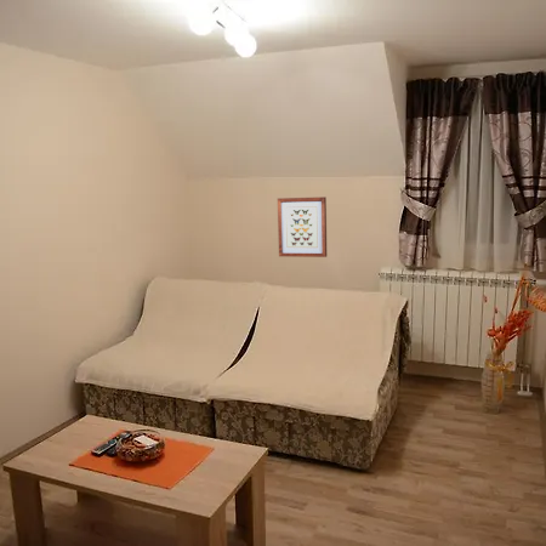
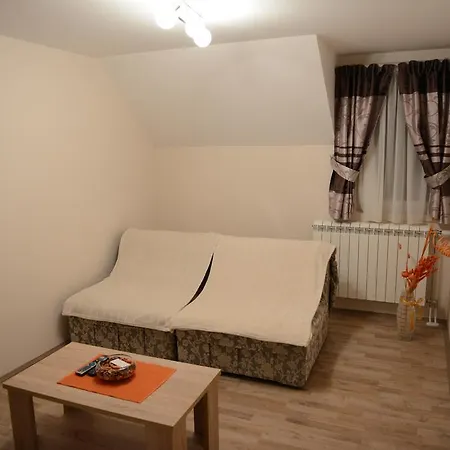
- wall art [277,195,328,258]
